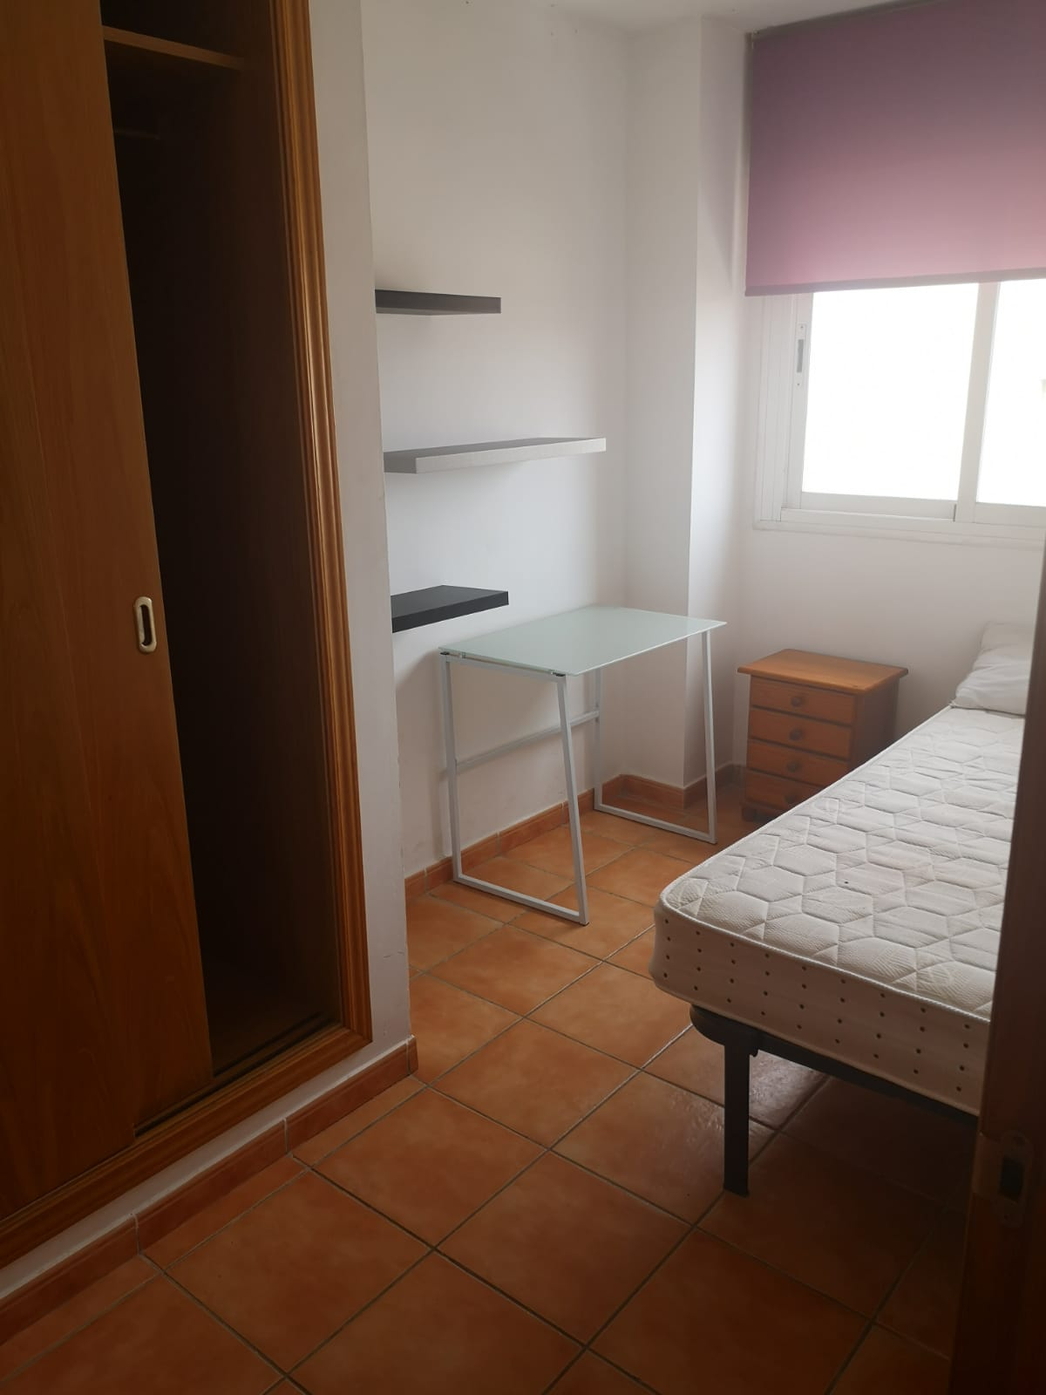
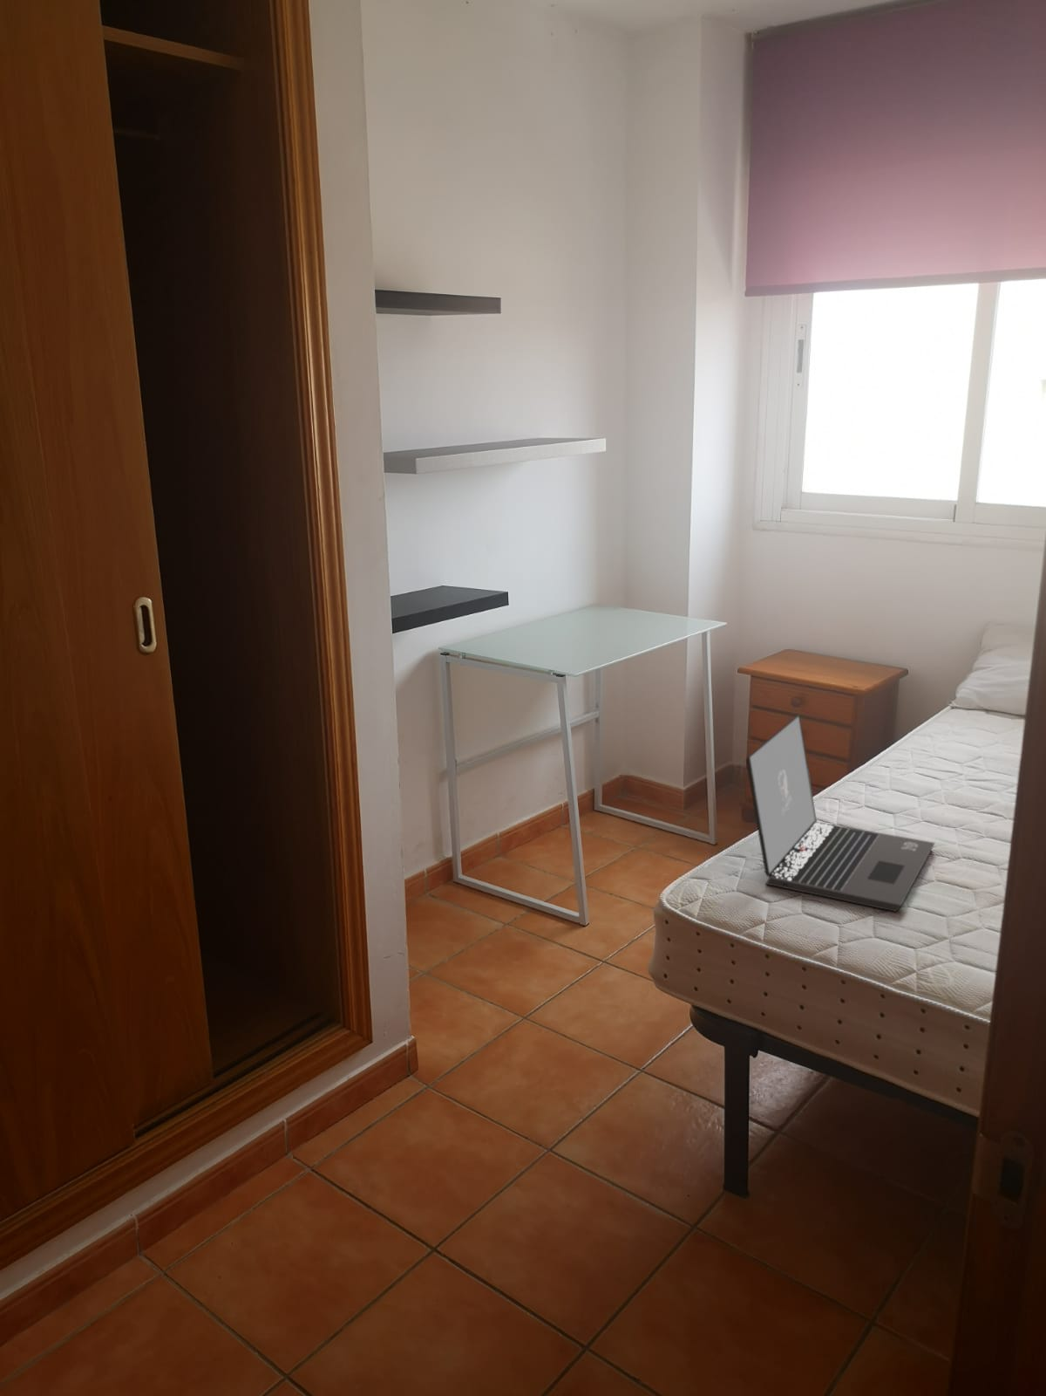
+ laptop [745,712,936,912]
